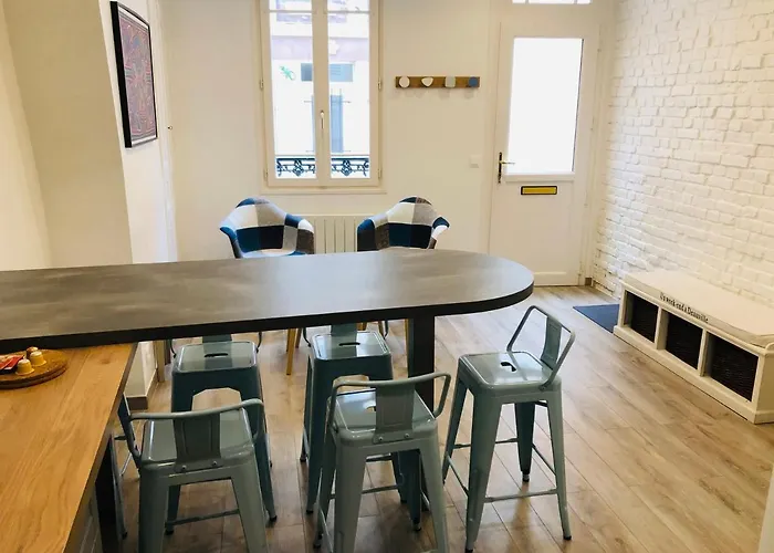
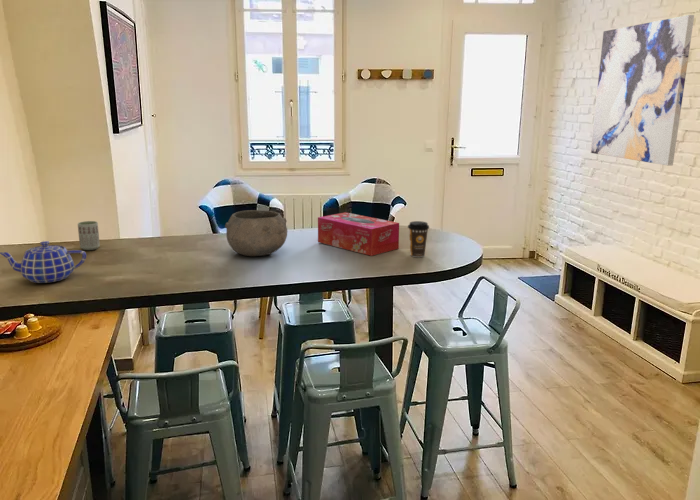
+ tissue box [317,211,400,257]
+ bowl [224,209,288,257]
+ wall art [590,14,695,167]
+ teapot [0,240,87,284]
+ coffee cup [407,220,430,258]
+ cup [77,220,101,251]
